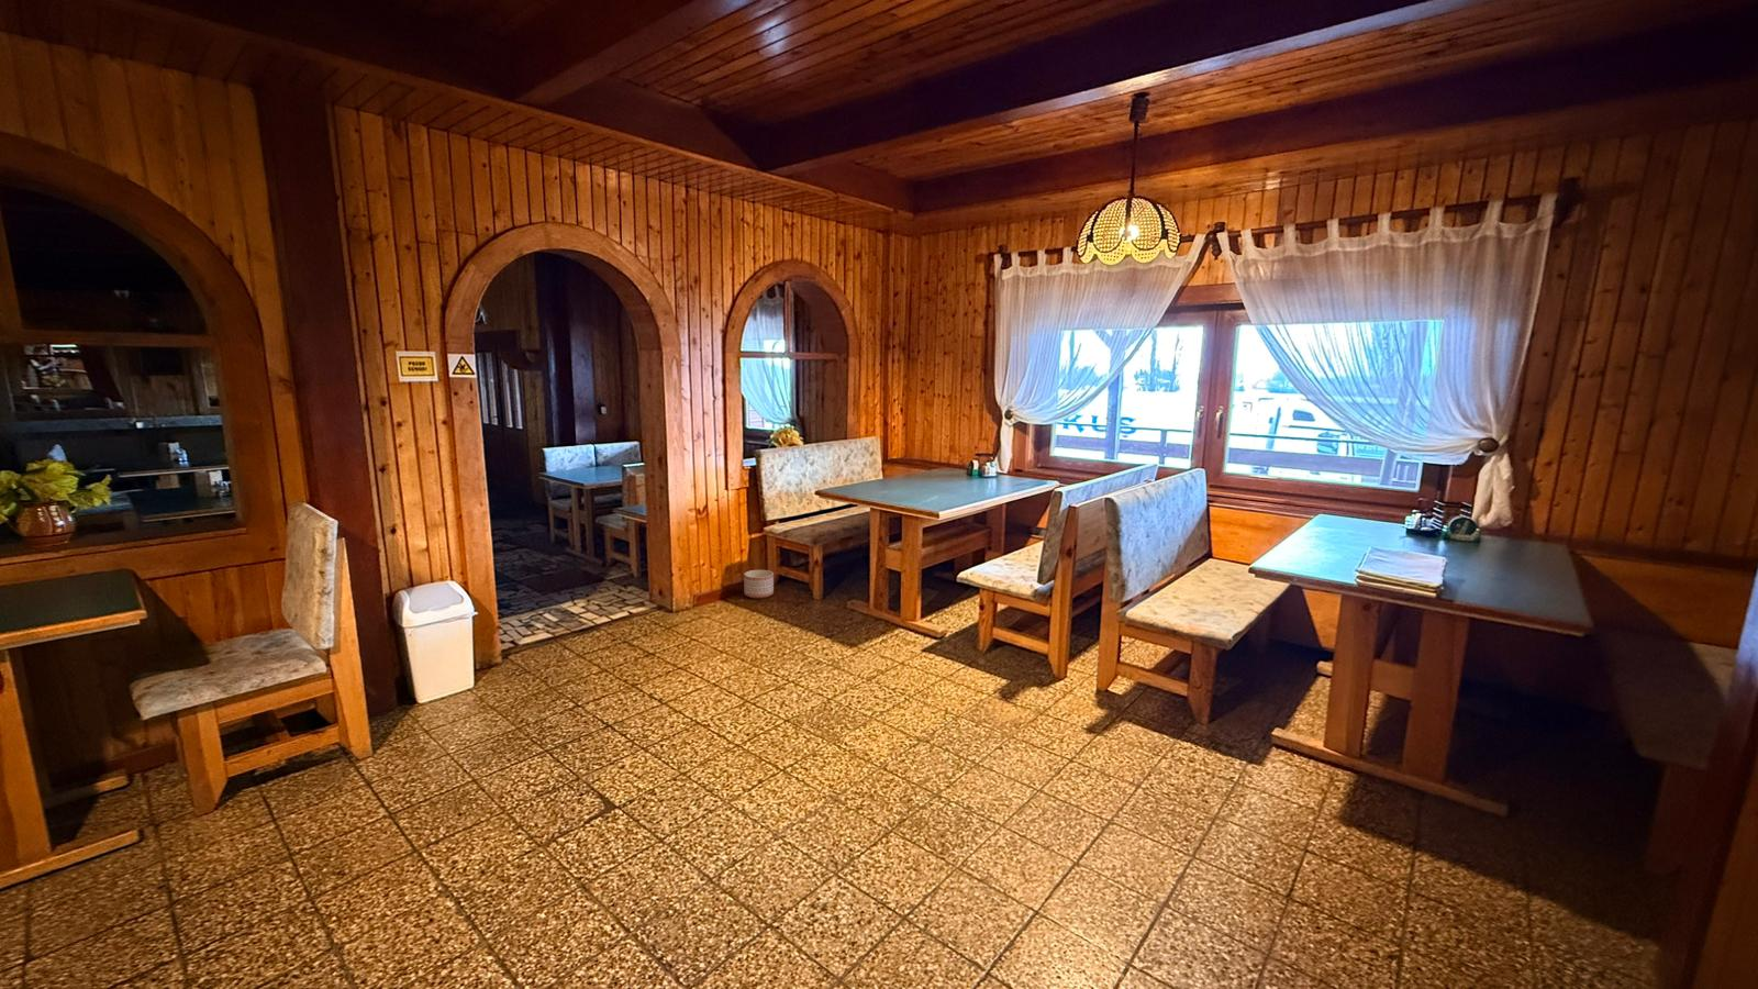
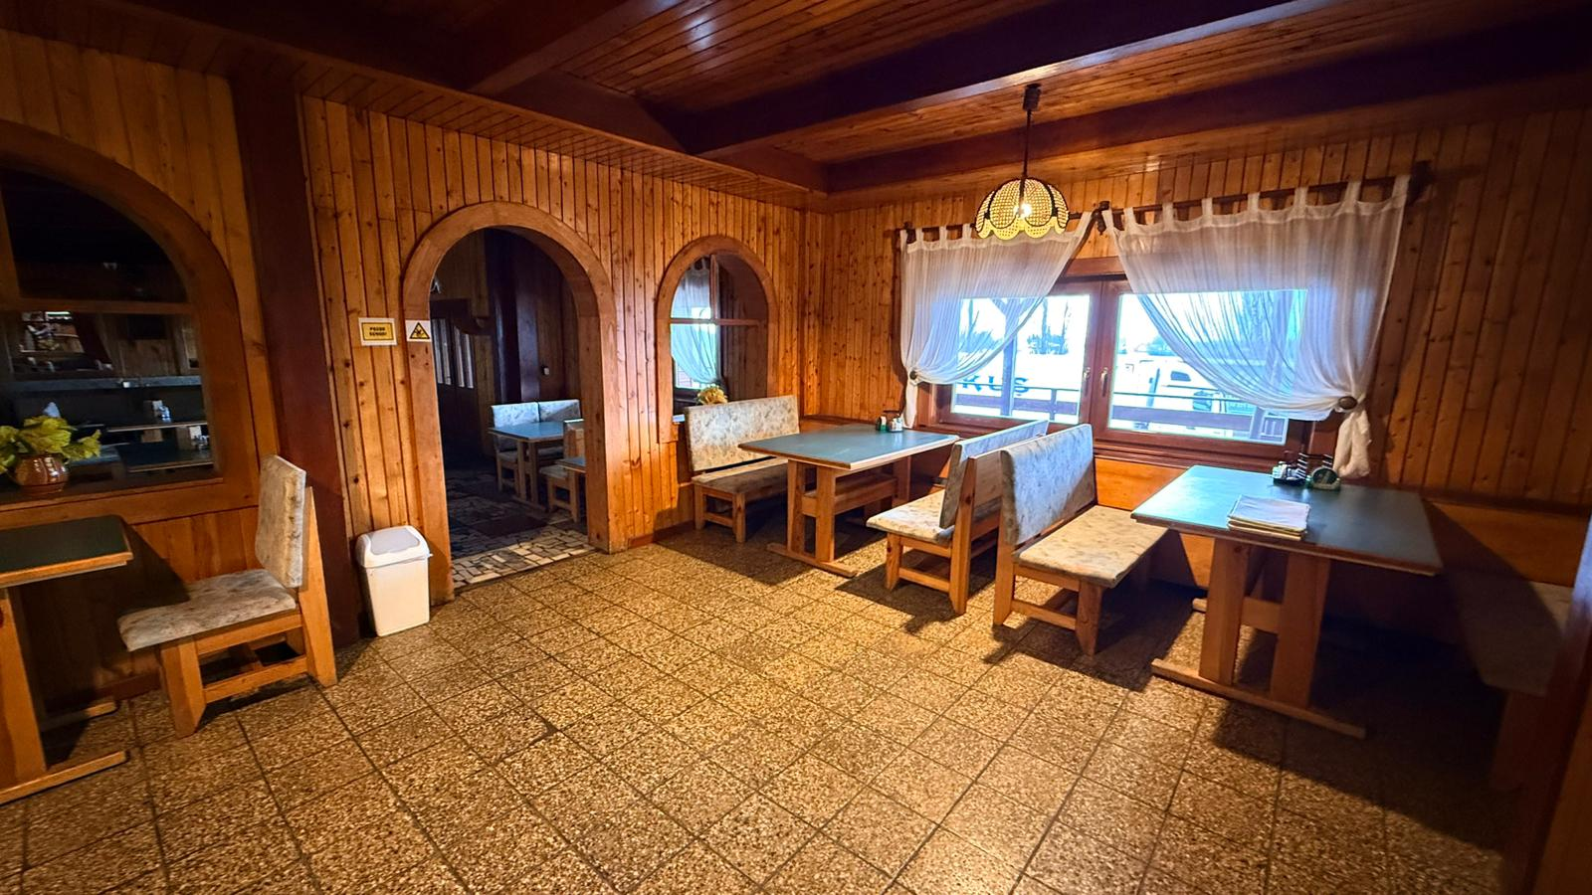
- planter [743,569,775,600]
